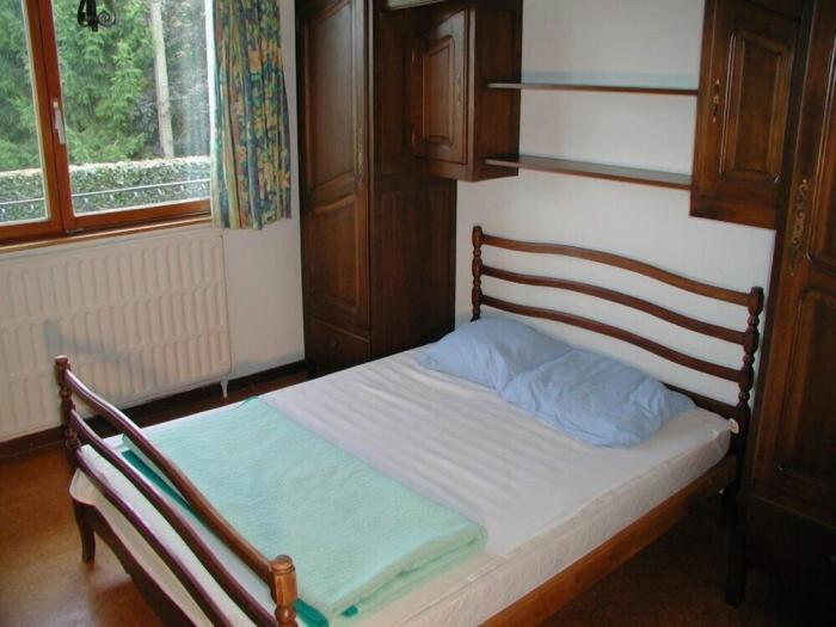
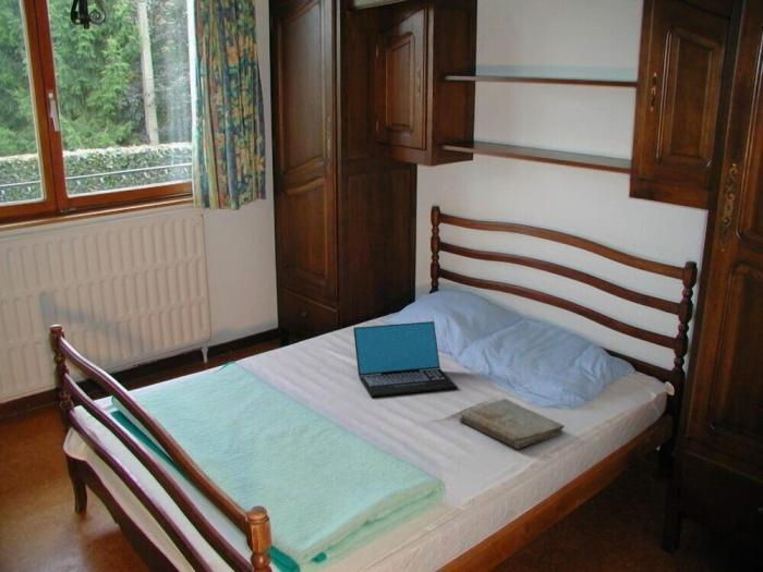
+ laptop [352,320,458,399]
+ book [460,398,566,450]
